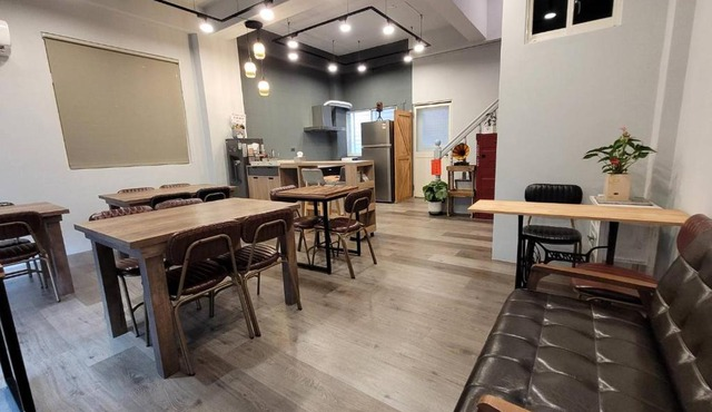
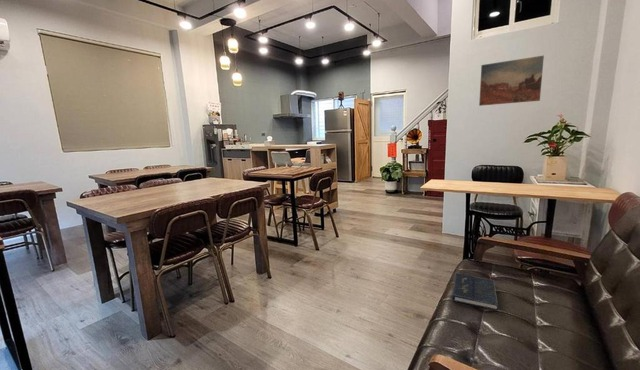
+ book [452,272,499,311]
+ wall art [478,55,545,107]
